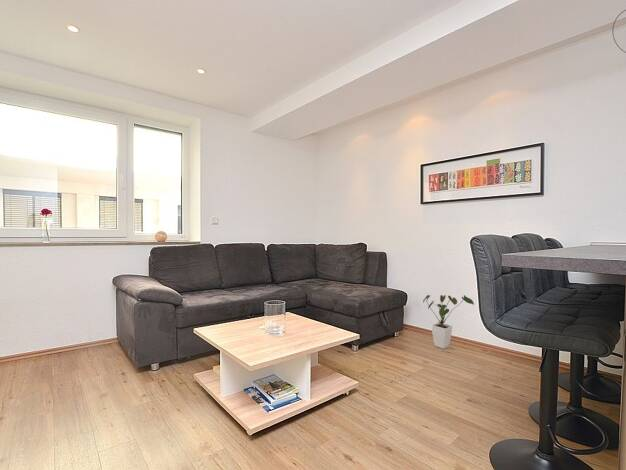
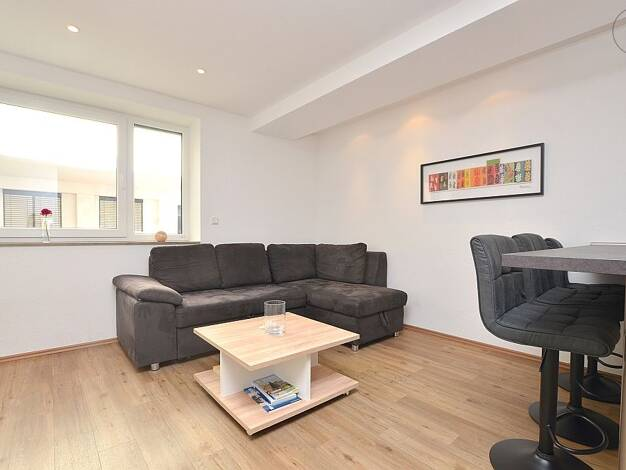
- house plant [422,294,475,350]
